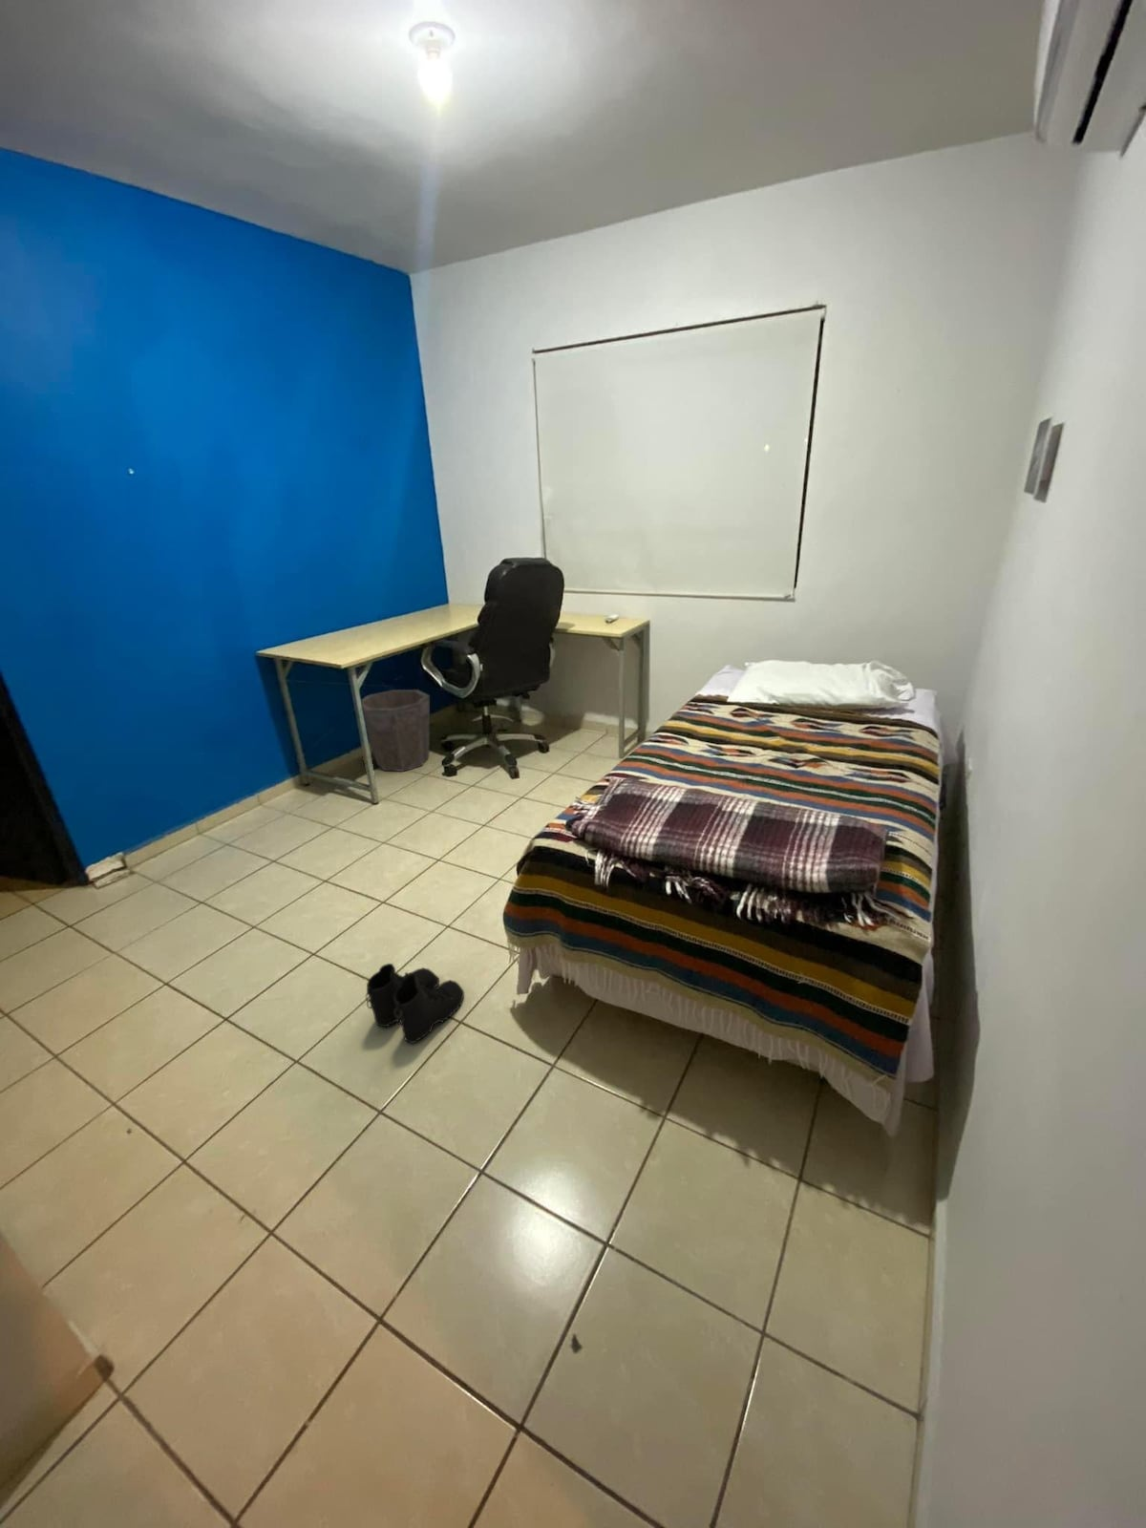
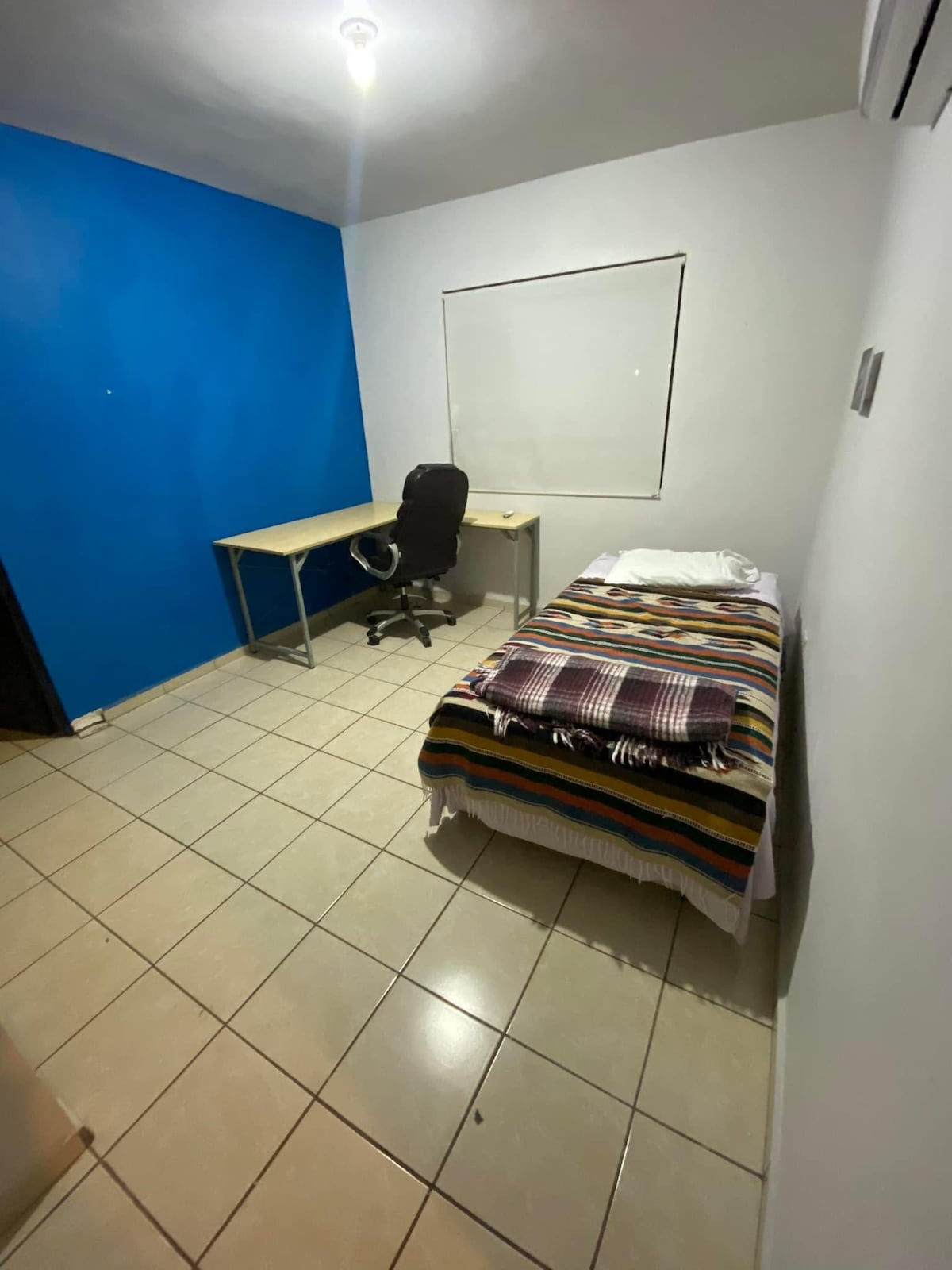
- boots [365,963,465,1044]
- waste bin [361,688,431,772]
